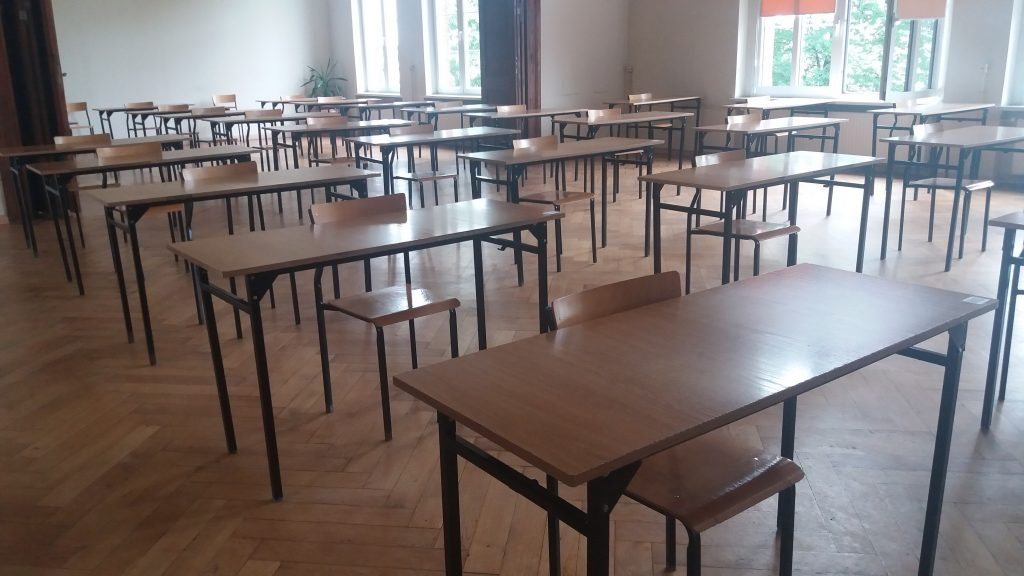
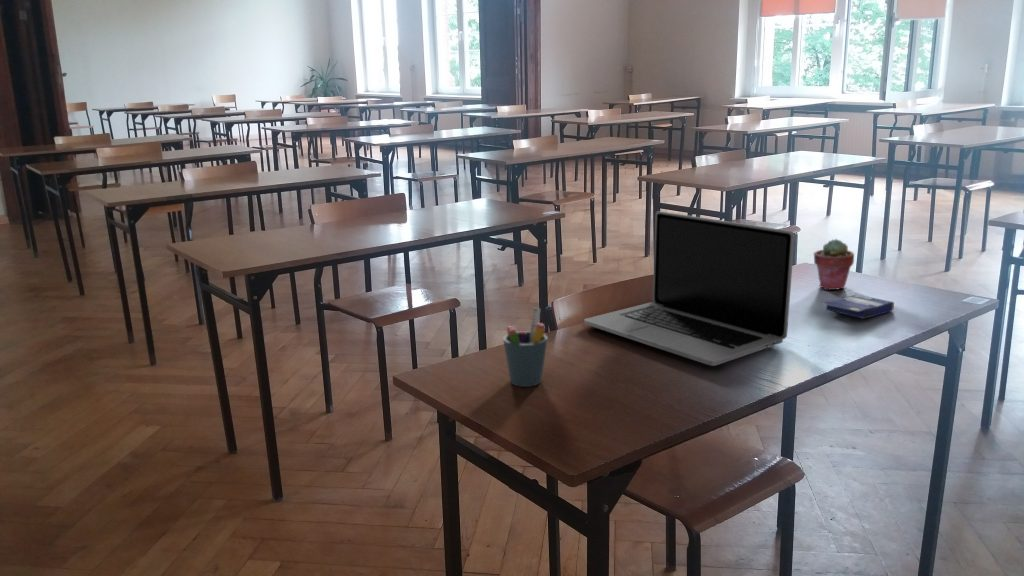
+ pen holder [502,307,549,388]
+ small box [821,294,895,320]
+ laptop [583,210,796,367]
+ potted succulent [813,238,855,291]
